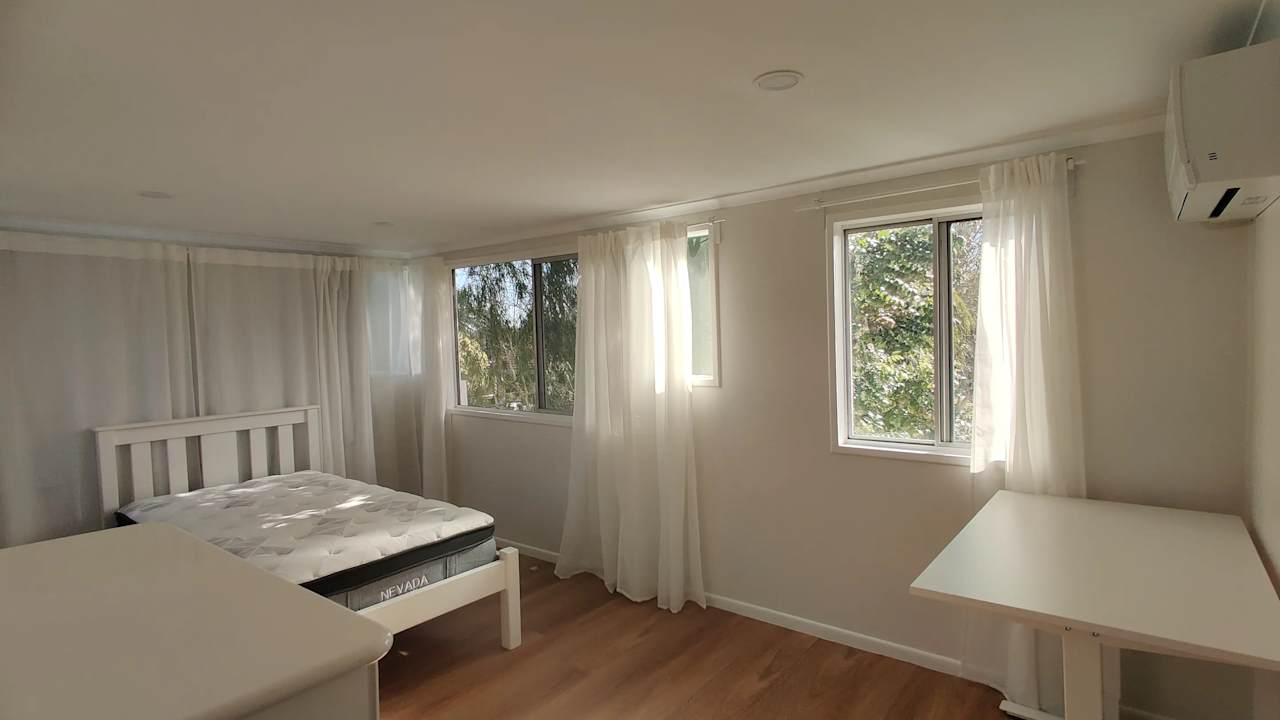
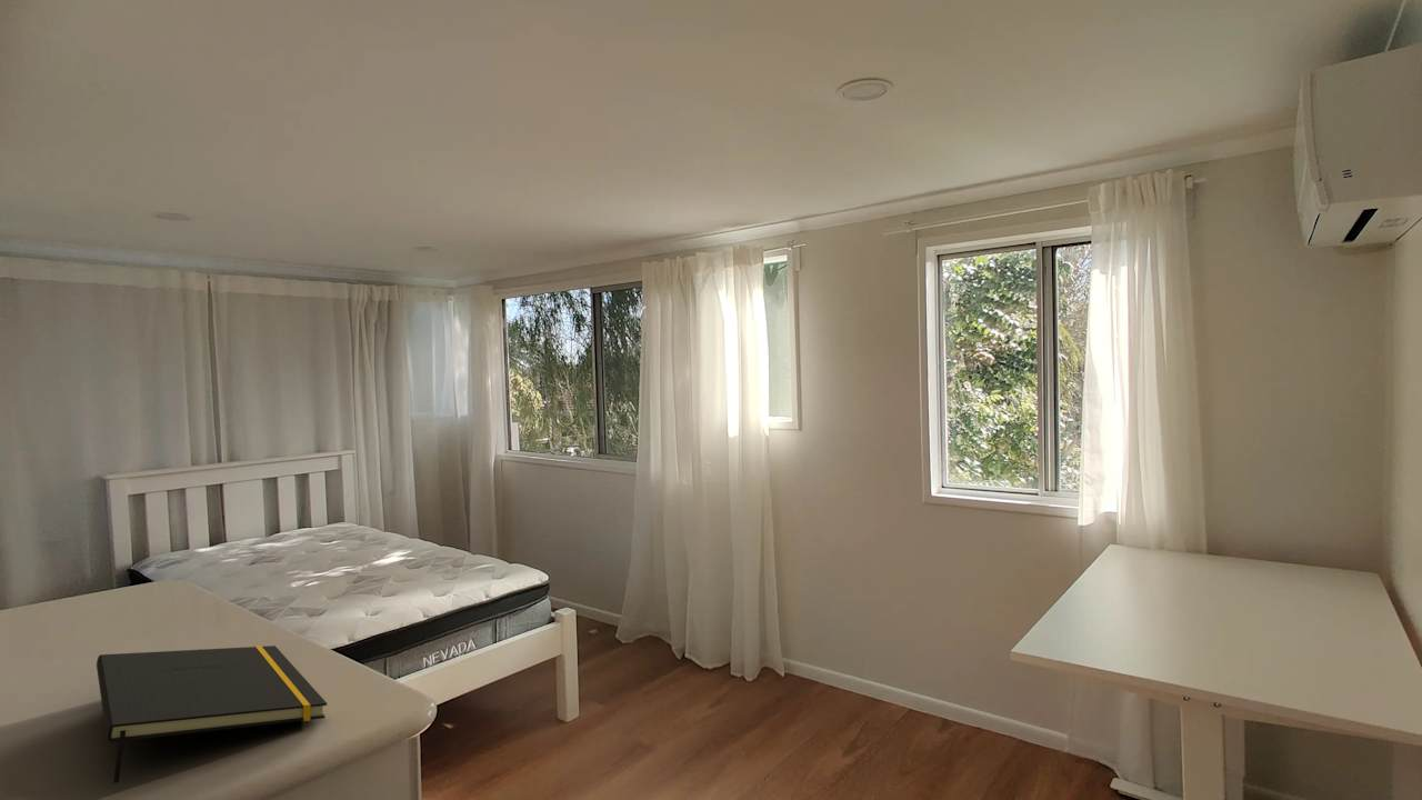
+ notepad [96,644,328,784]
